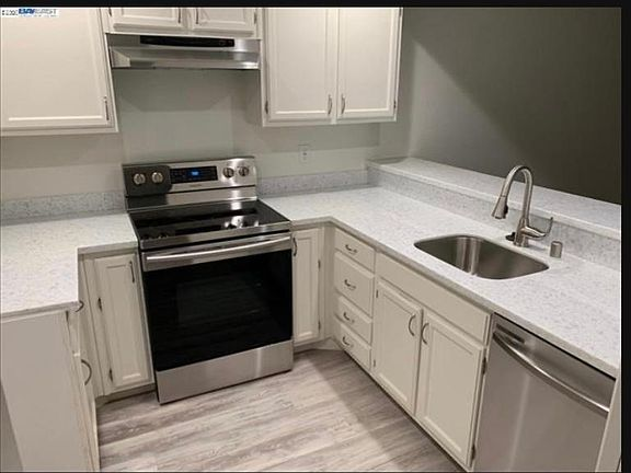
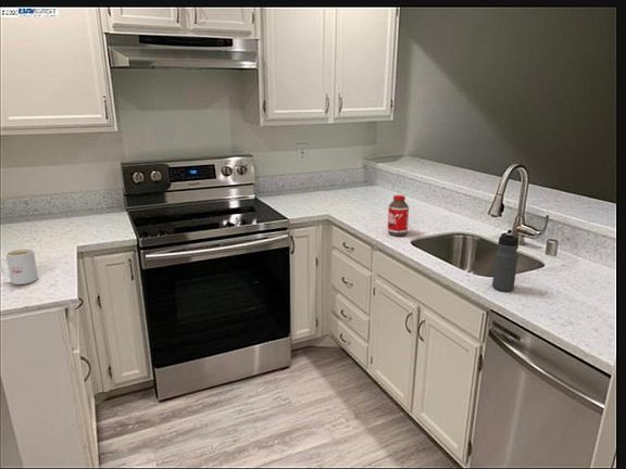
+ water bottle [491,232,519,292]
+ bottle [387,194,410,237]
+ mug [0,248,39,286]
